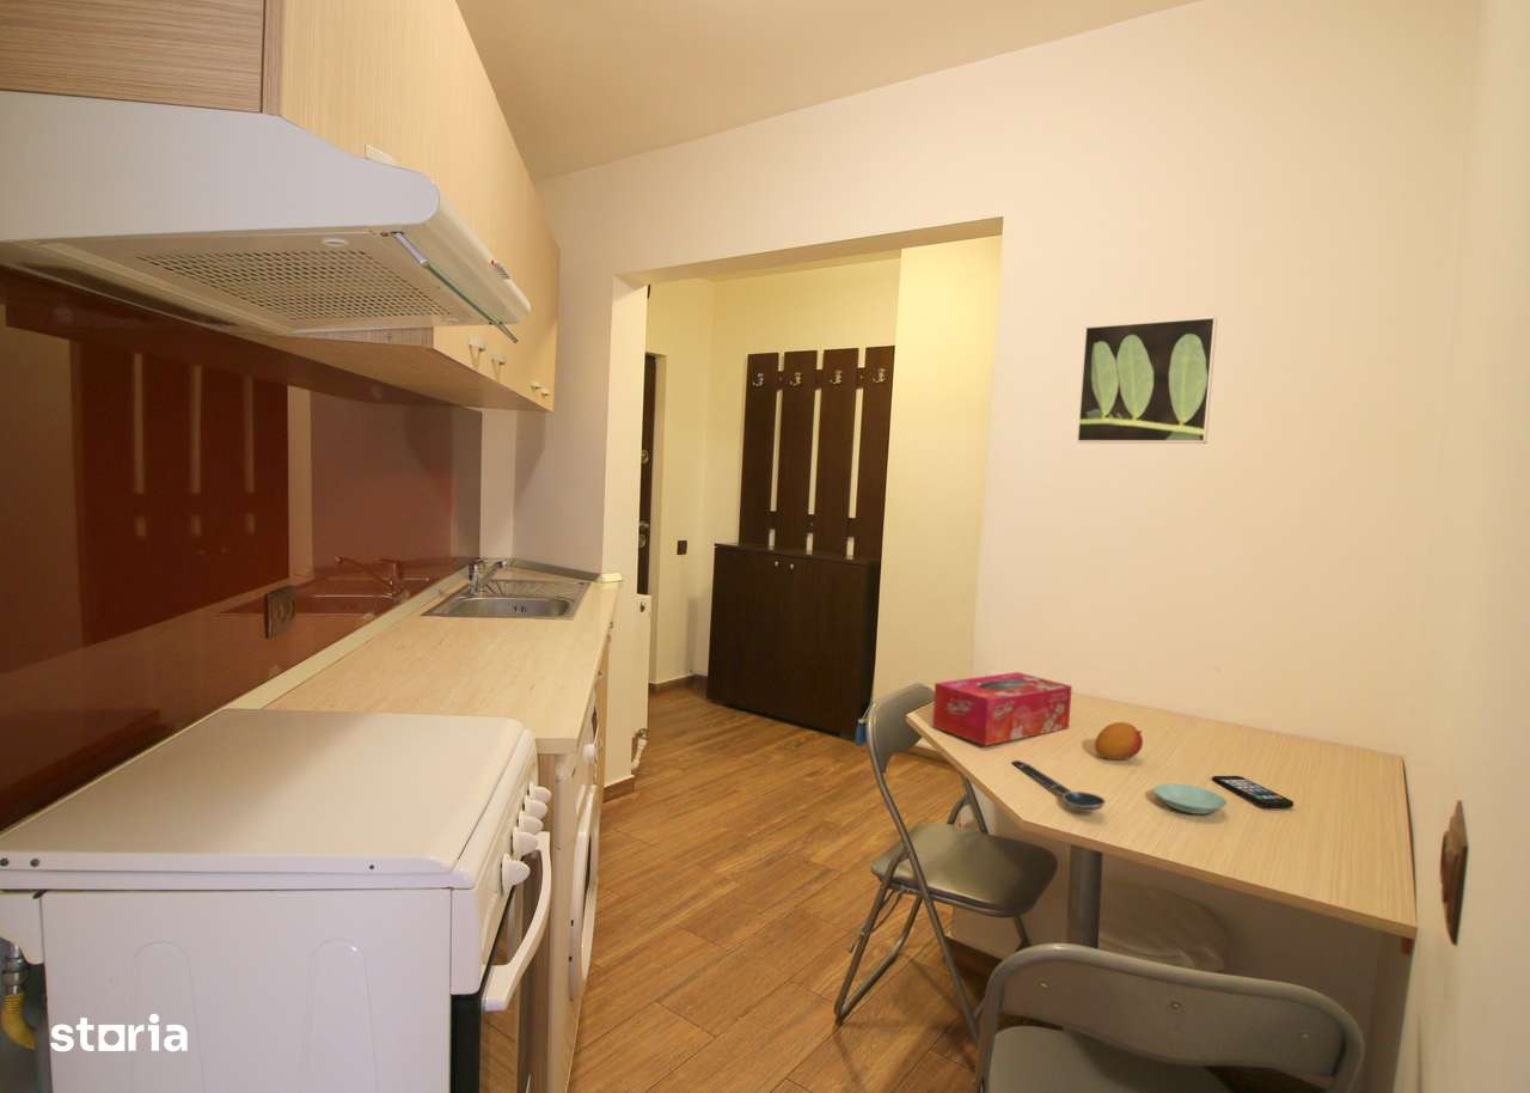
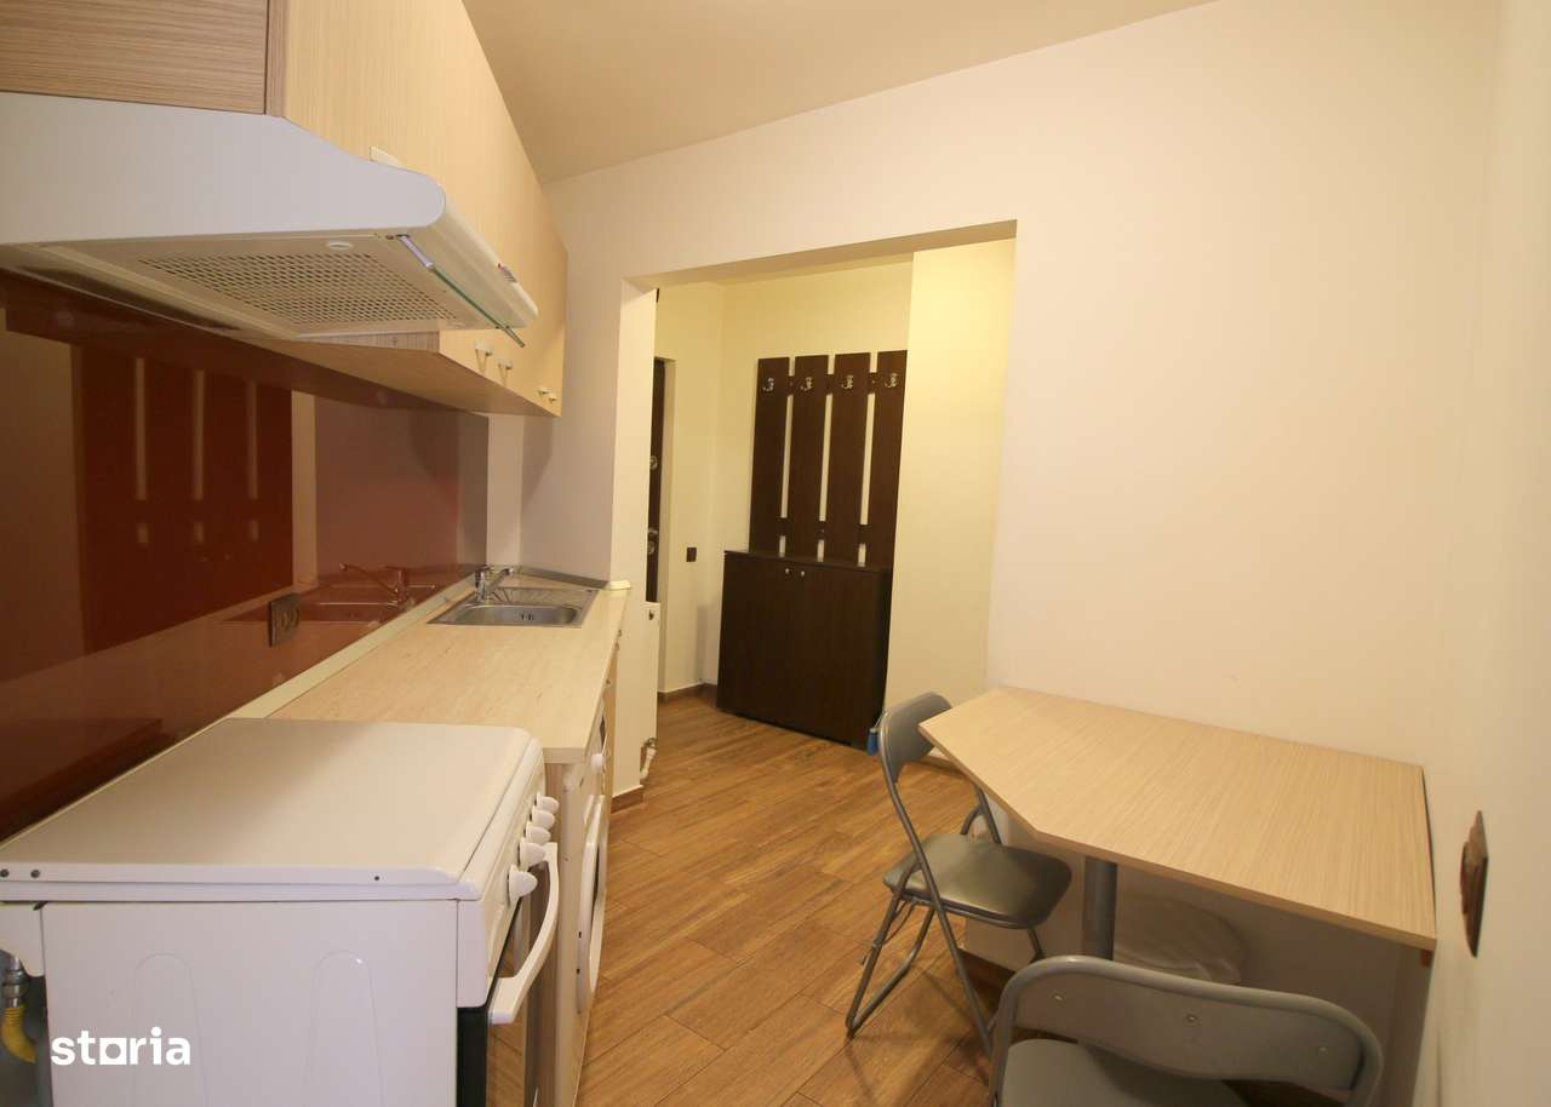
- saucer [1152,782,1229,816]
- tissue box [931,671,1073,746]
- smartphone [1211,775,1295,808]
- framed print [1076,316,1218,445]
- fruit [1094,721,1144,761]
- spoon [1009,759,1107,812]
